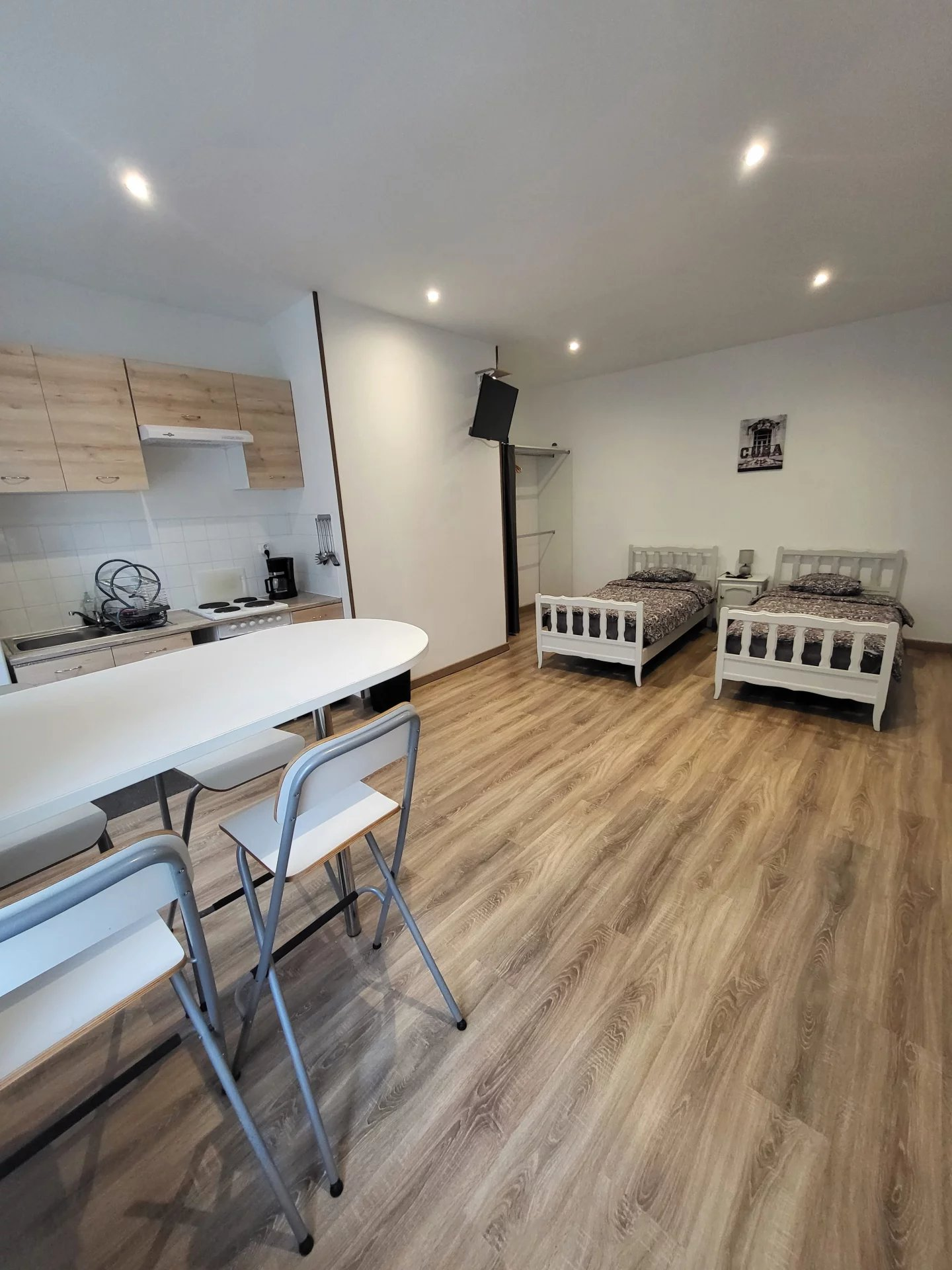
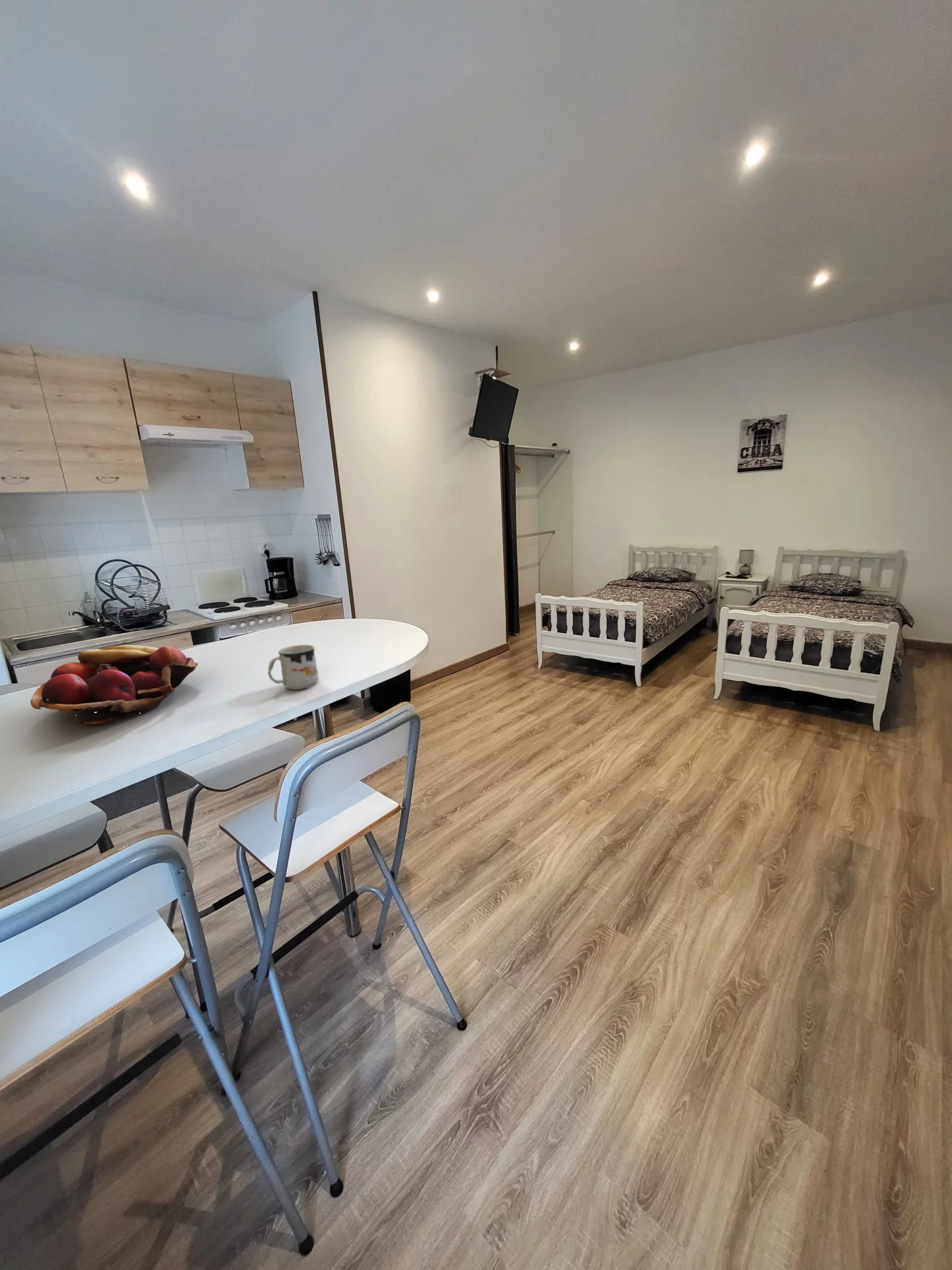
+ fruit basket [30,644,198,725]
+ mug [267,644,319,691]
